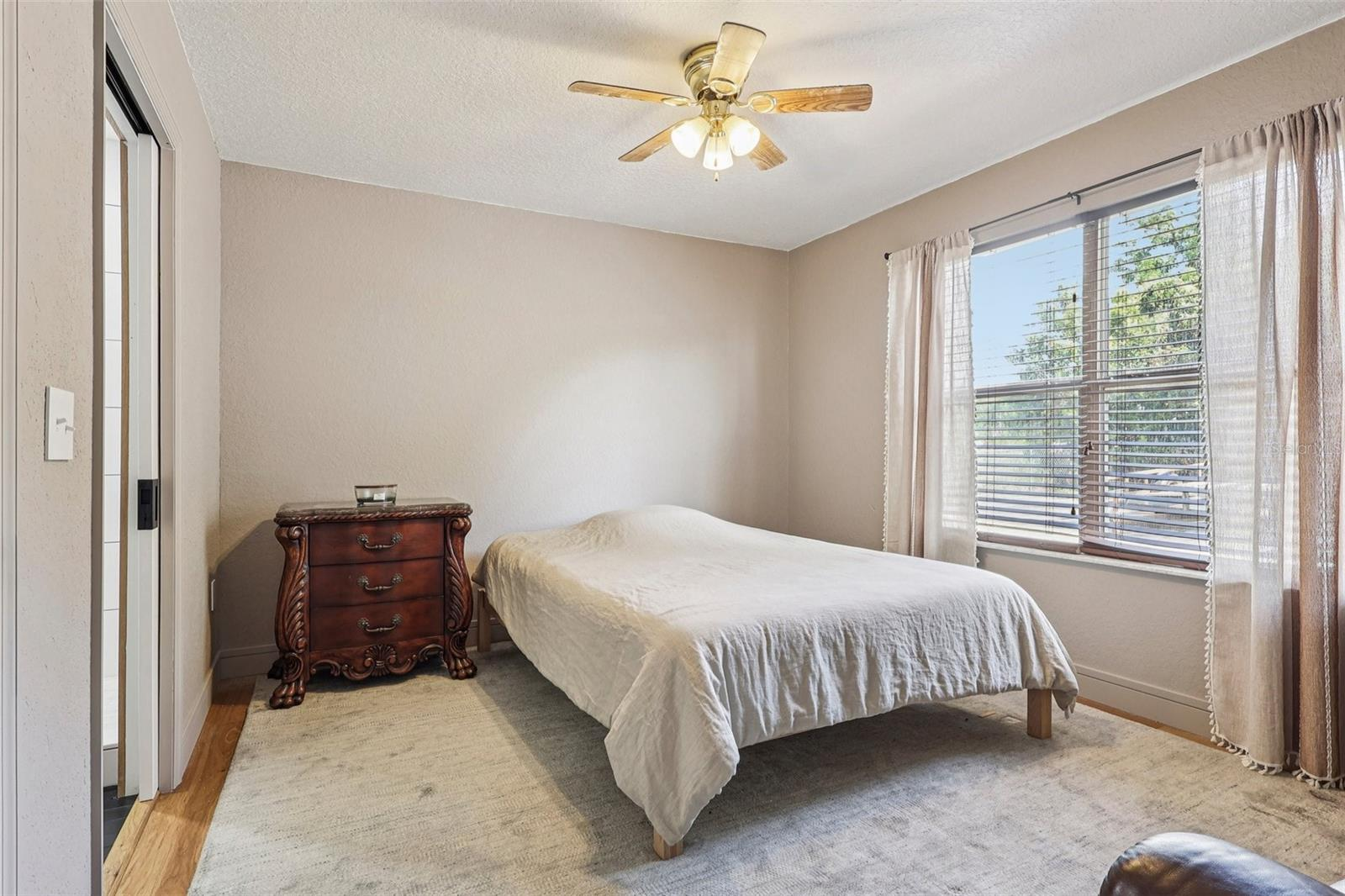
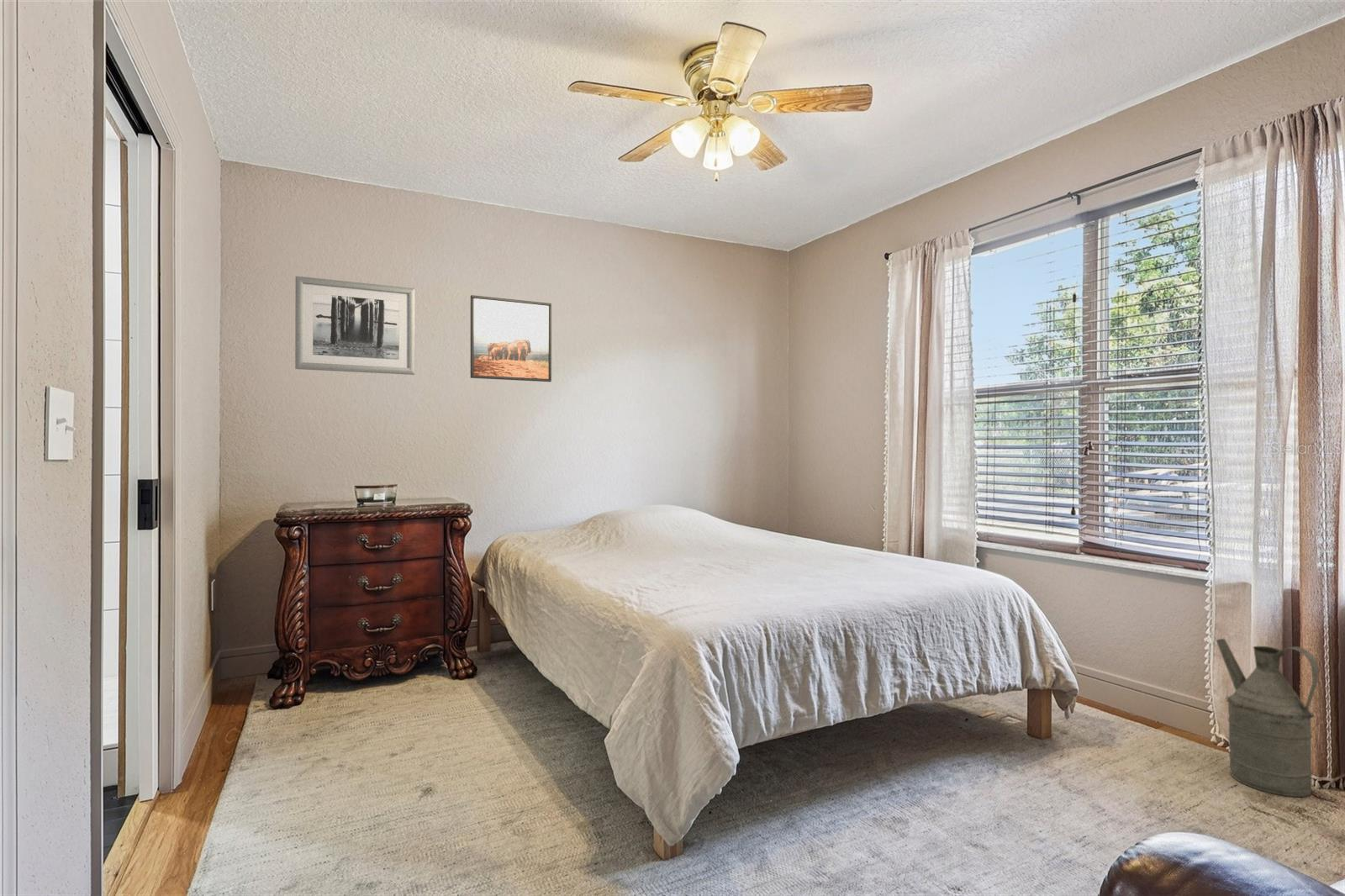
+ watering can [1216,638,1320,798]
+ wall art [294,276,416,376]
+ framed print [470,294,552,382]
